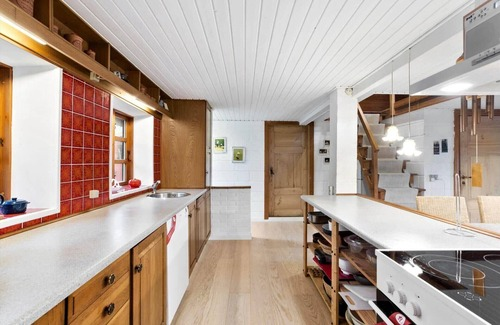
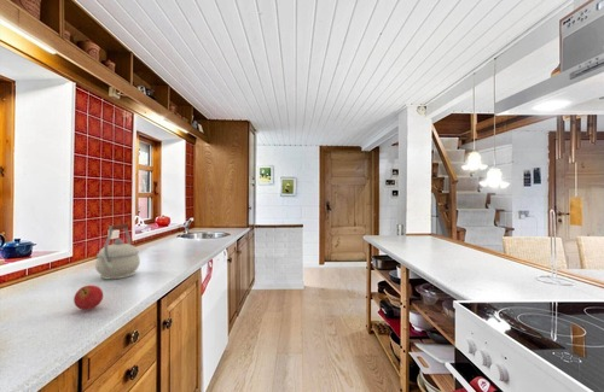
+ fruit [72,285,104,311]
+ kettle [94,222,141,280]
